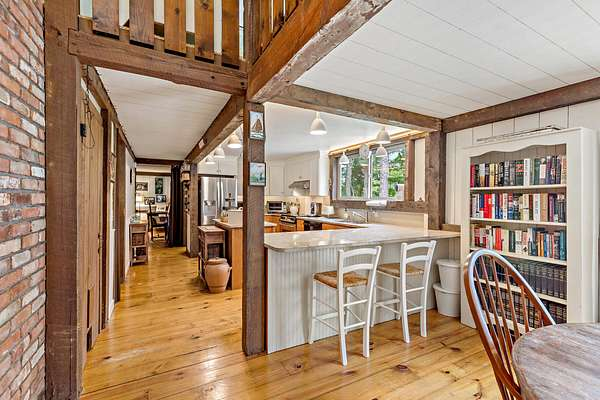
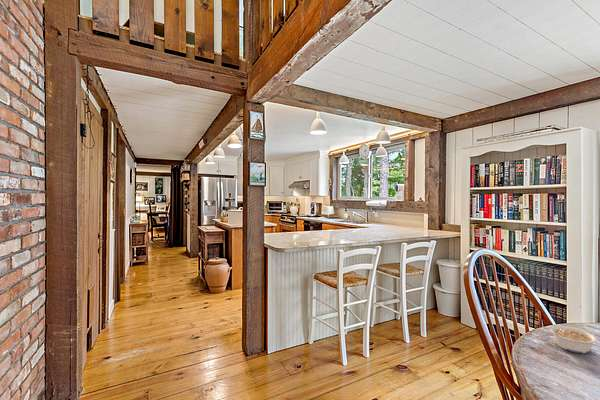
+ legume [549,324,598,354]
